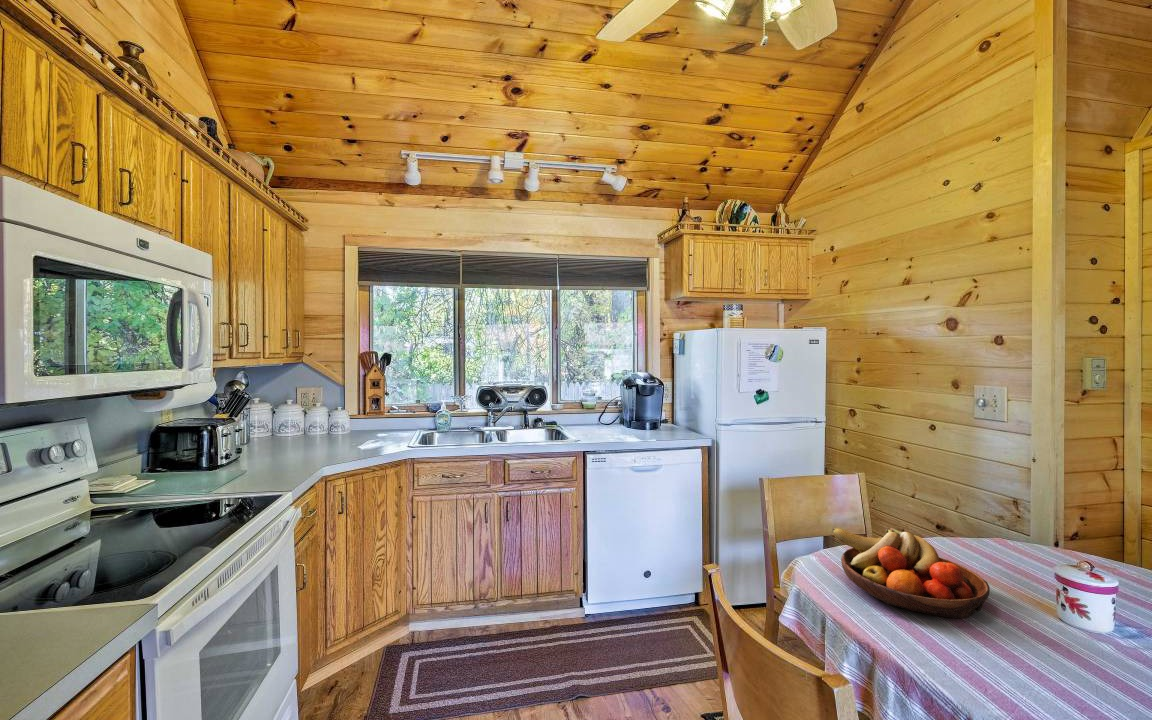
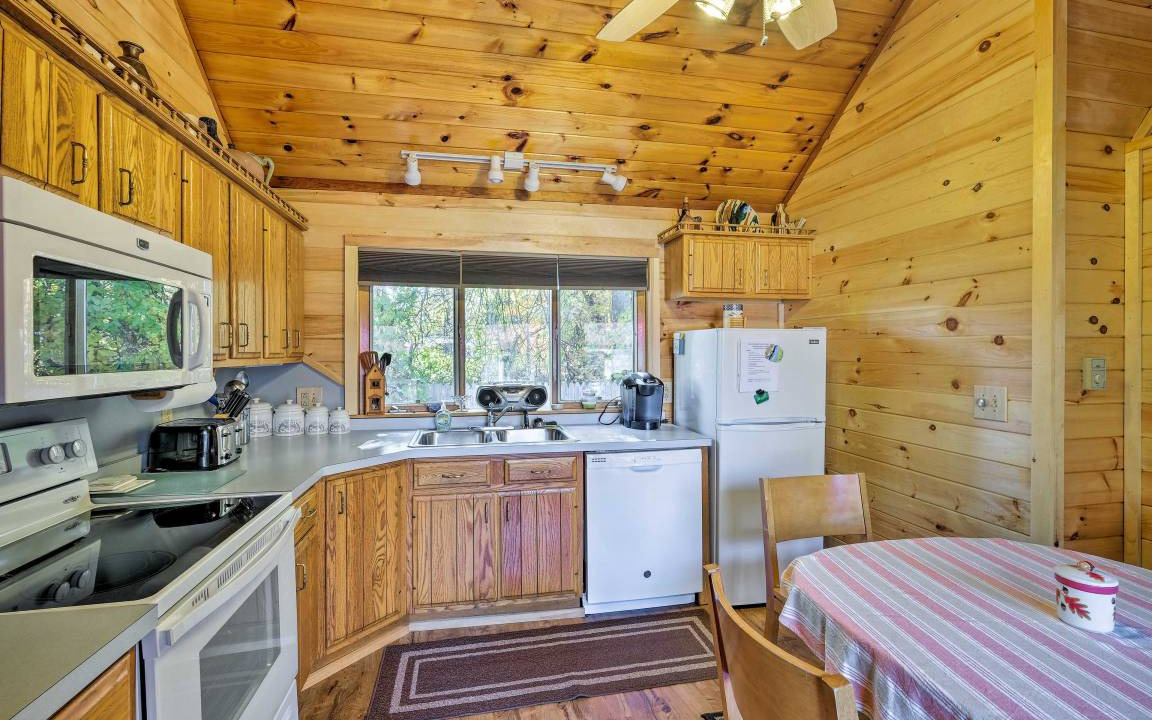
- fruit bowl [831,527,991,620]
